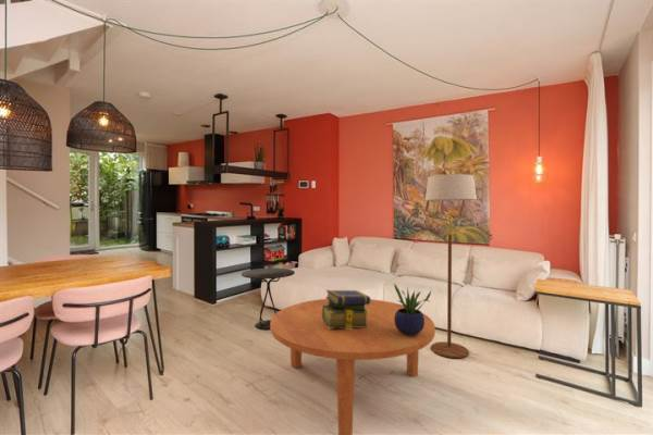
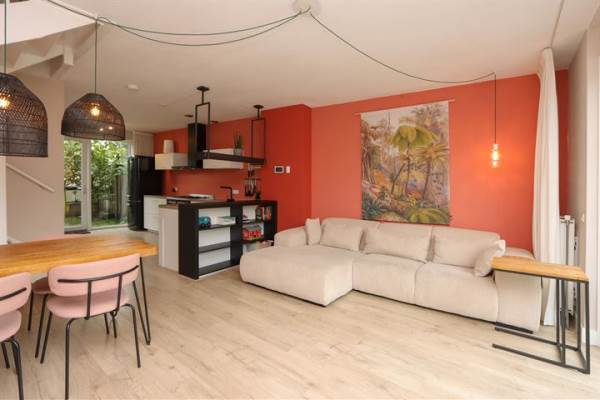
- potted plant [393,283,432,335]
- side table [241,268,296,331]
- floor lamp [424,166,478,359]
- coffee table [270,298,436,435]
- stack of books [322,289,371,330]
